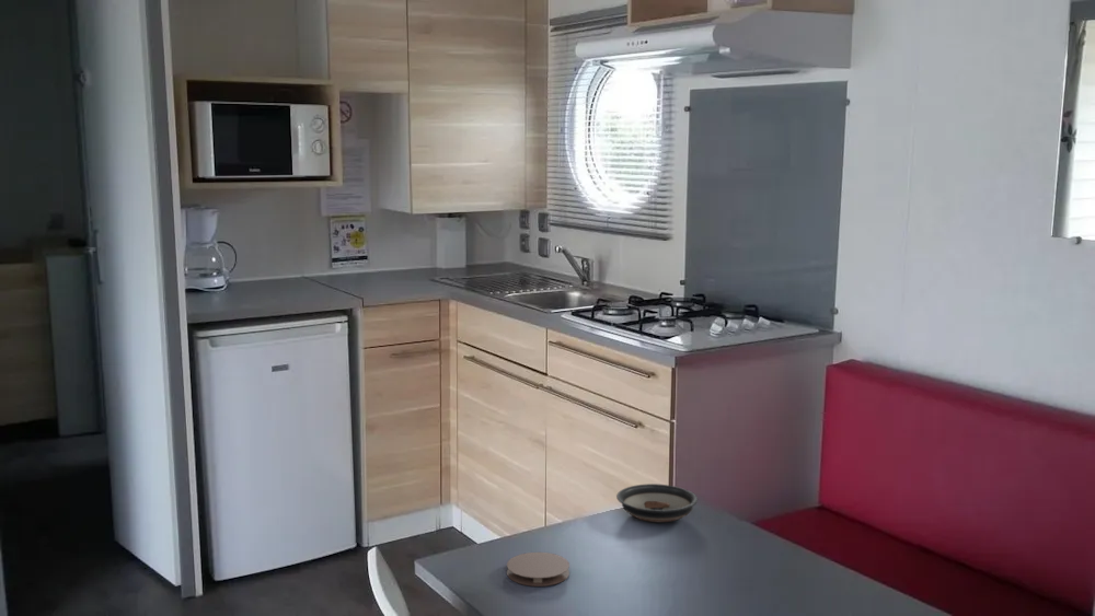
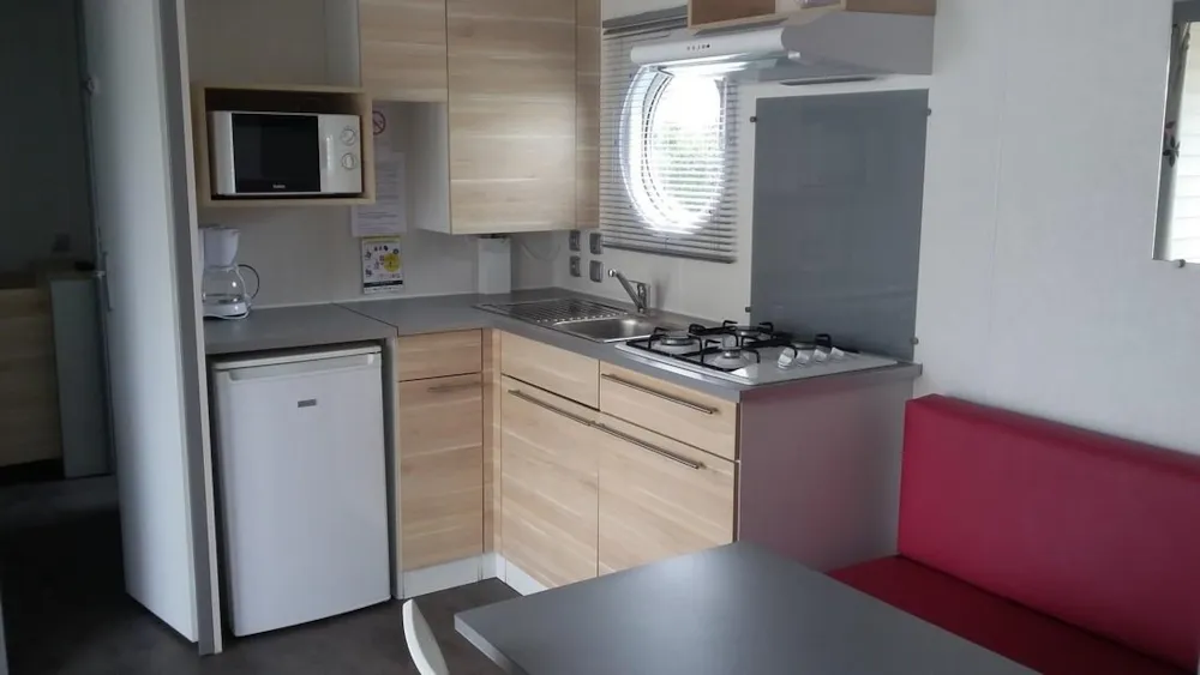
- saucer [615,483,699,523]
- coaster [506,551,570,588]
